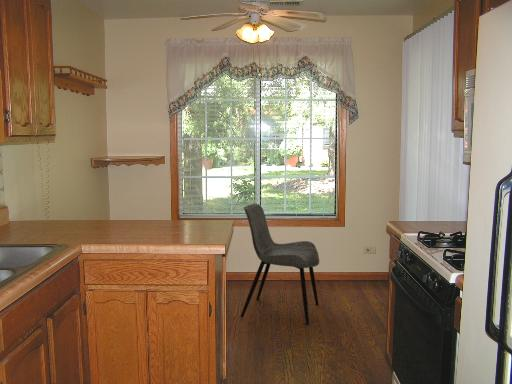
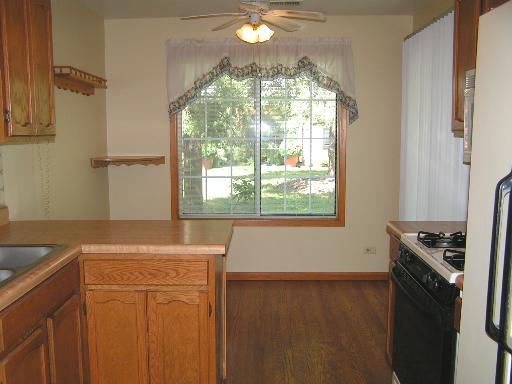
- dining chair [240,203,320,326]
